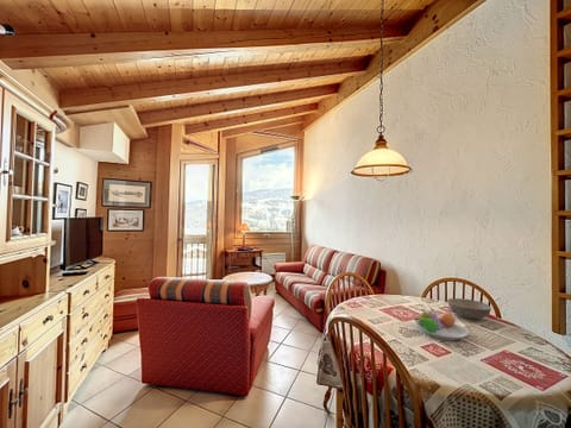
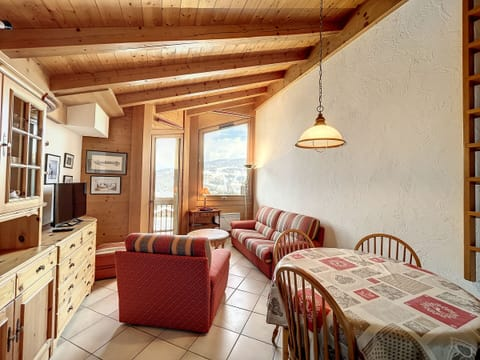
- fruit bowl [414,308,469,341]
- bowl [446,297,492,320]
